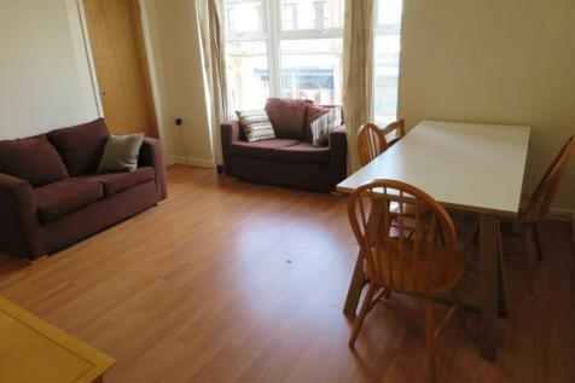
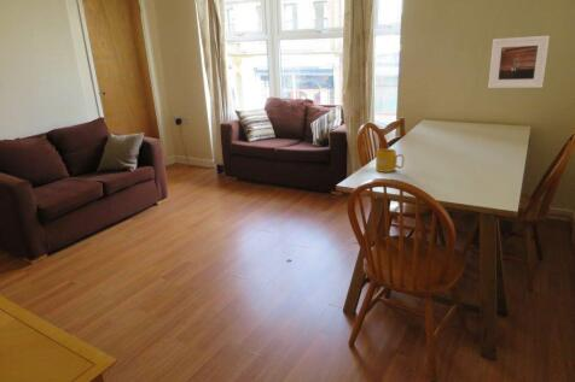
+ mug [374,147,406,174]
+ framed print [487,35,551,89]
